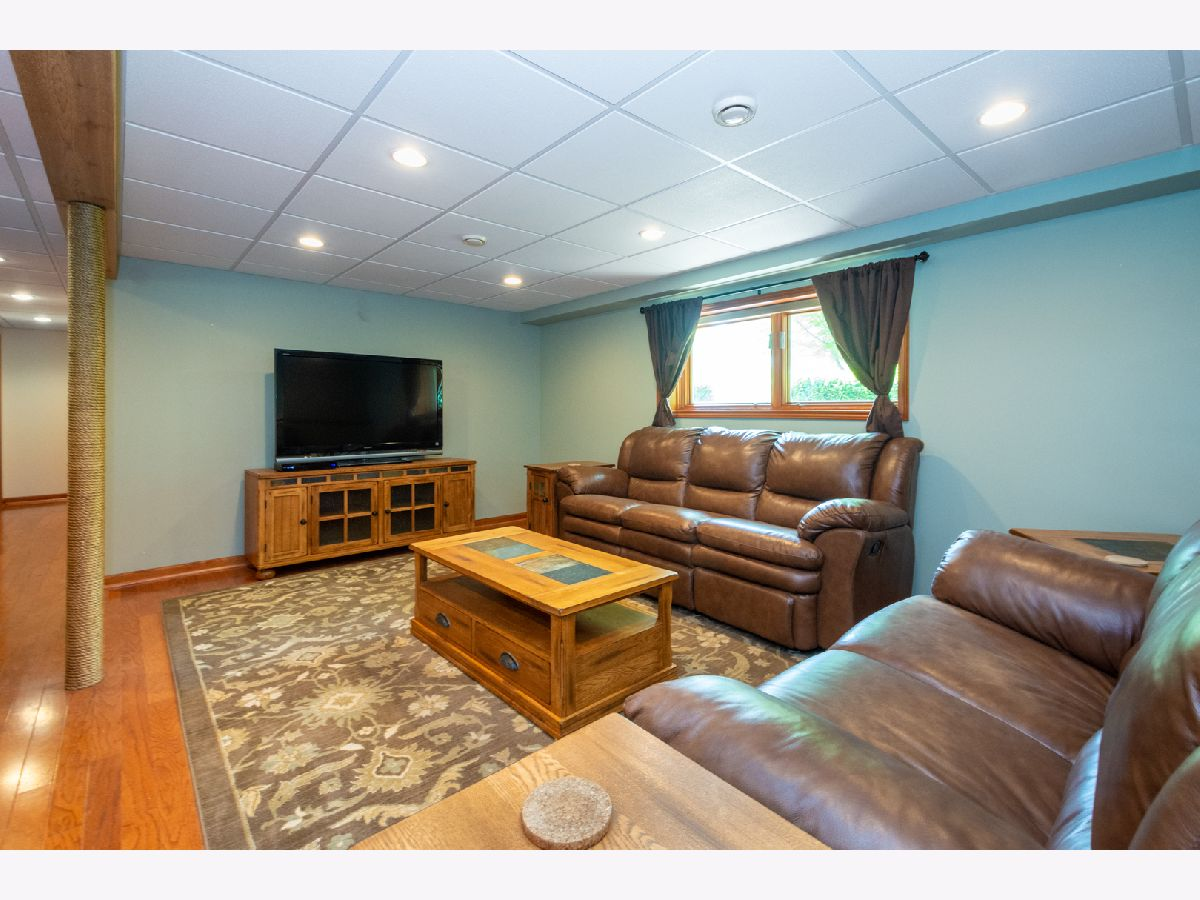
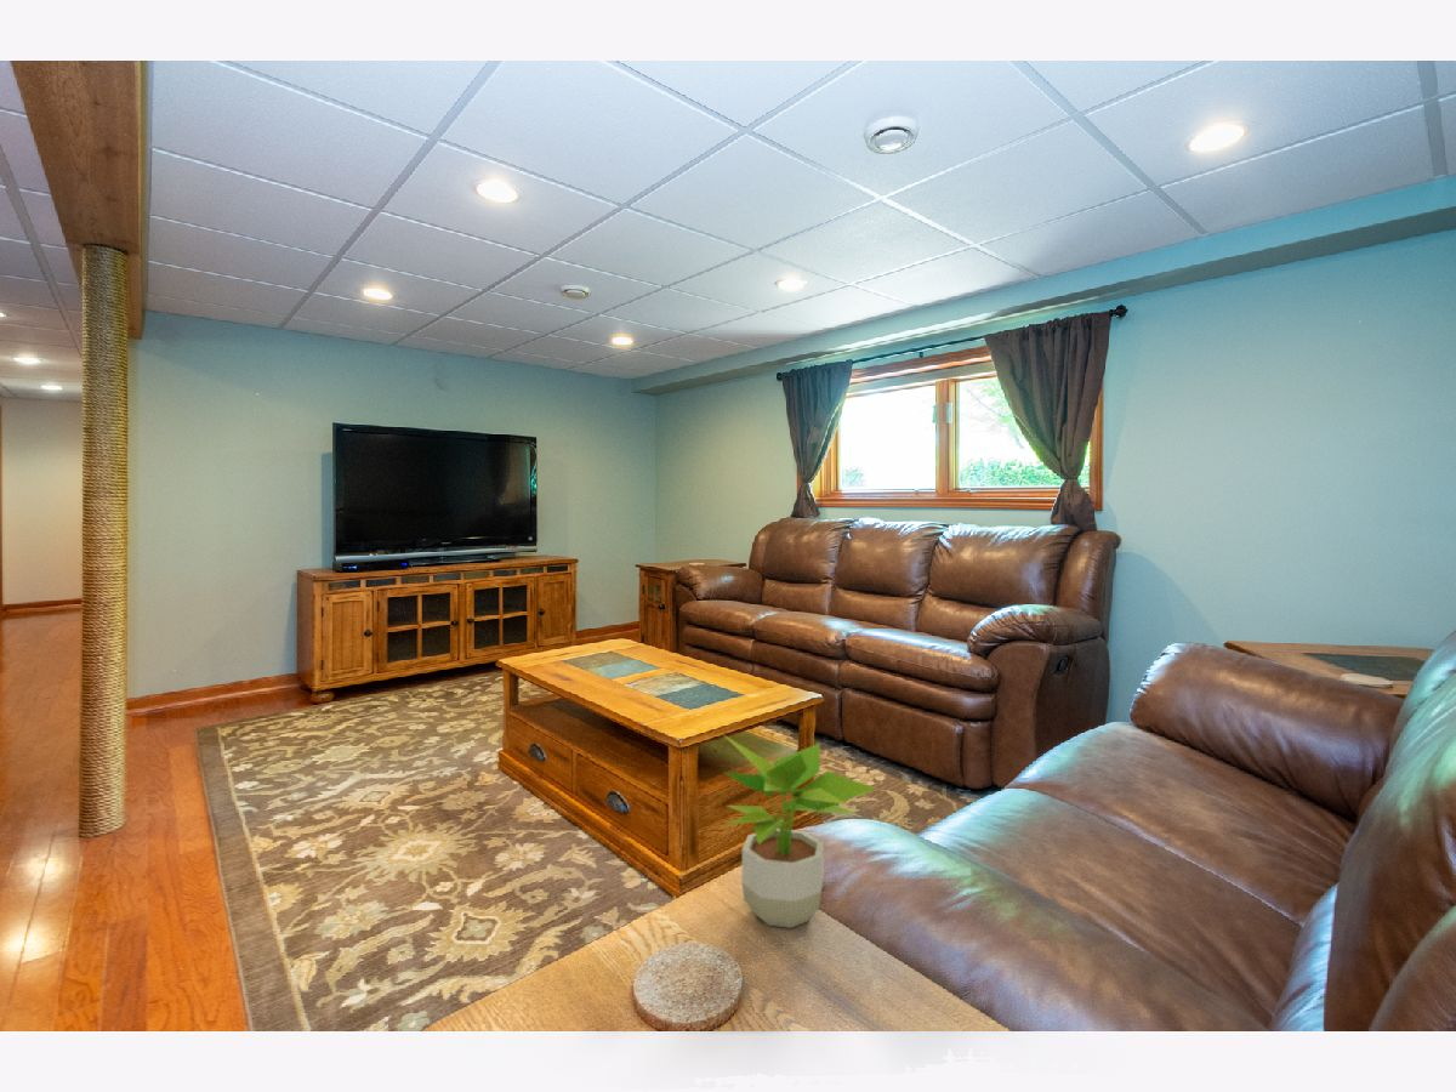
+ potted plant [722,734,877,929]
